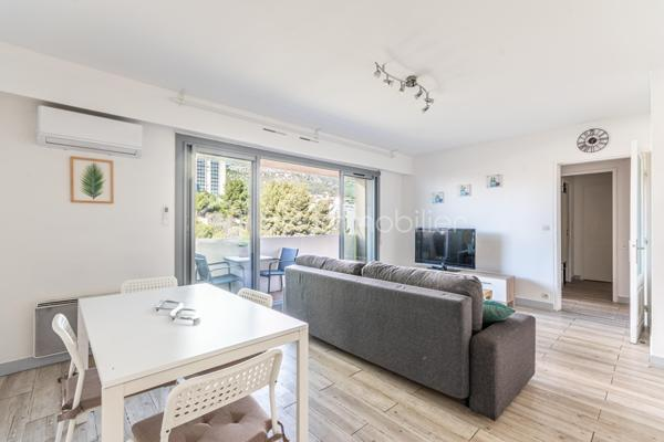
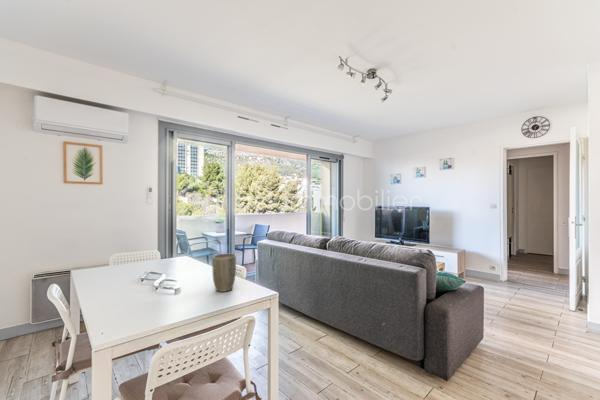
+ plant pot [211,253,237,293]
